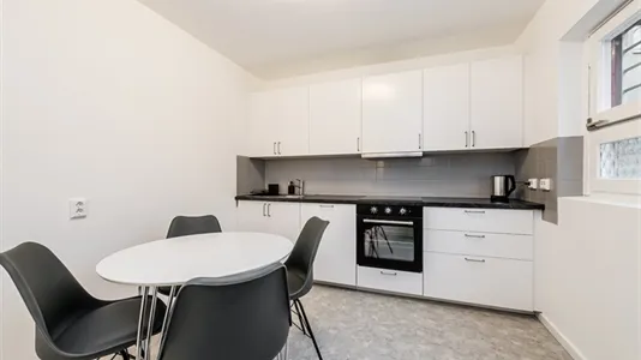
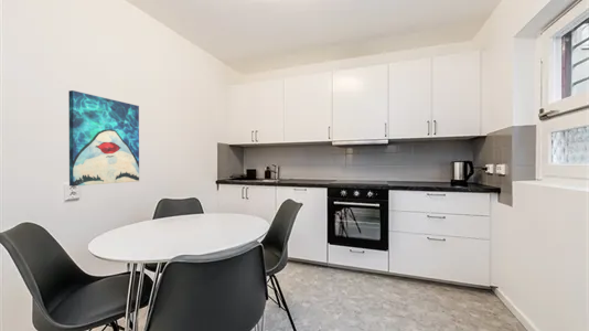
+ wall art [67,89,140,188]
